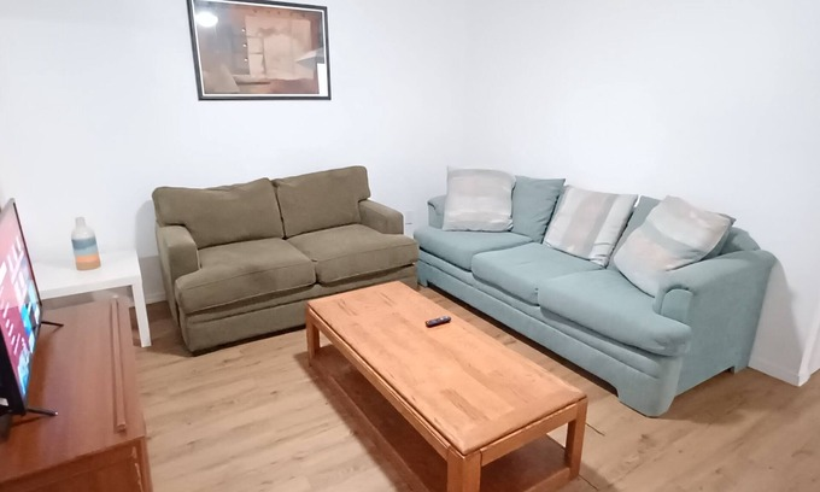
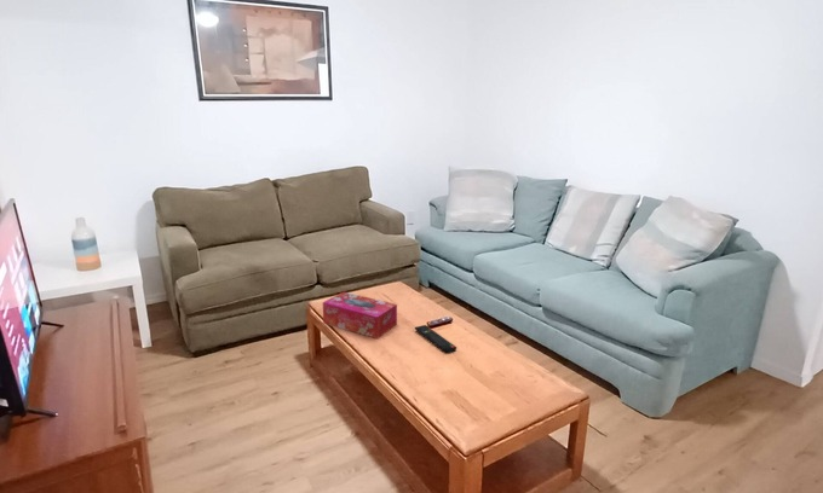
+ tissue box [322,291,398,340]
+ remote control [414,324,457,354]
